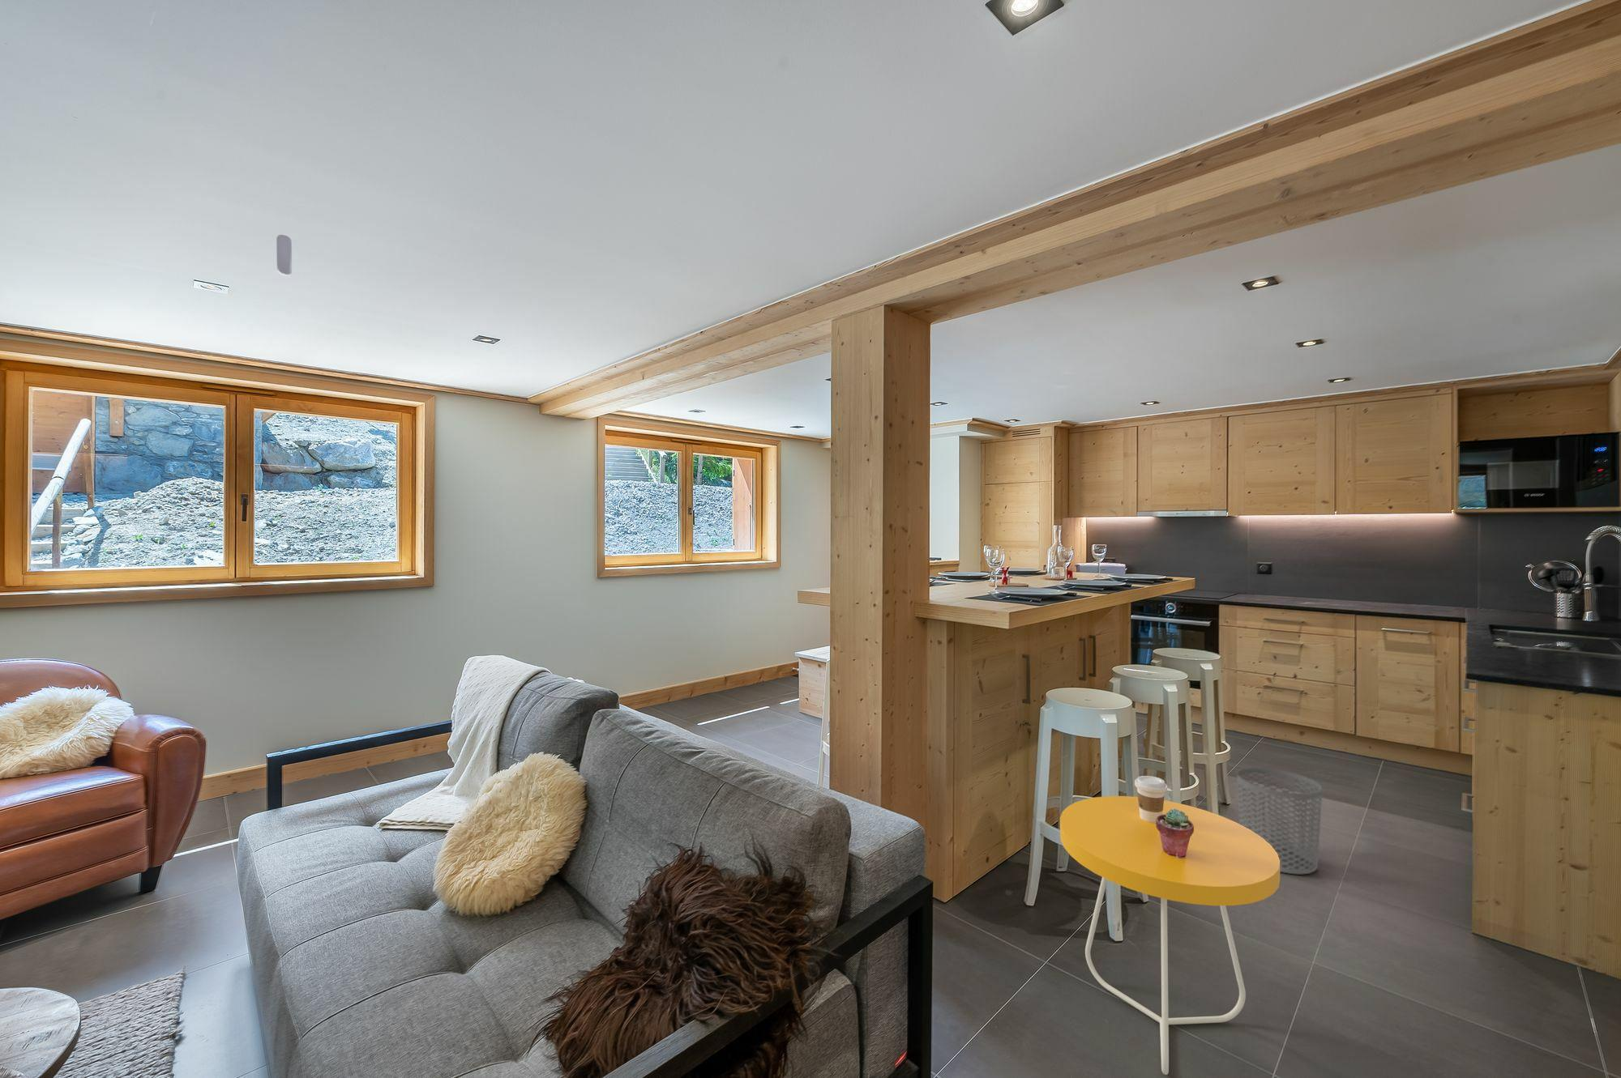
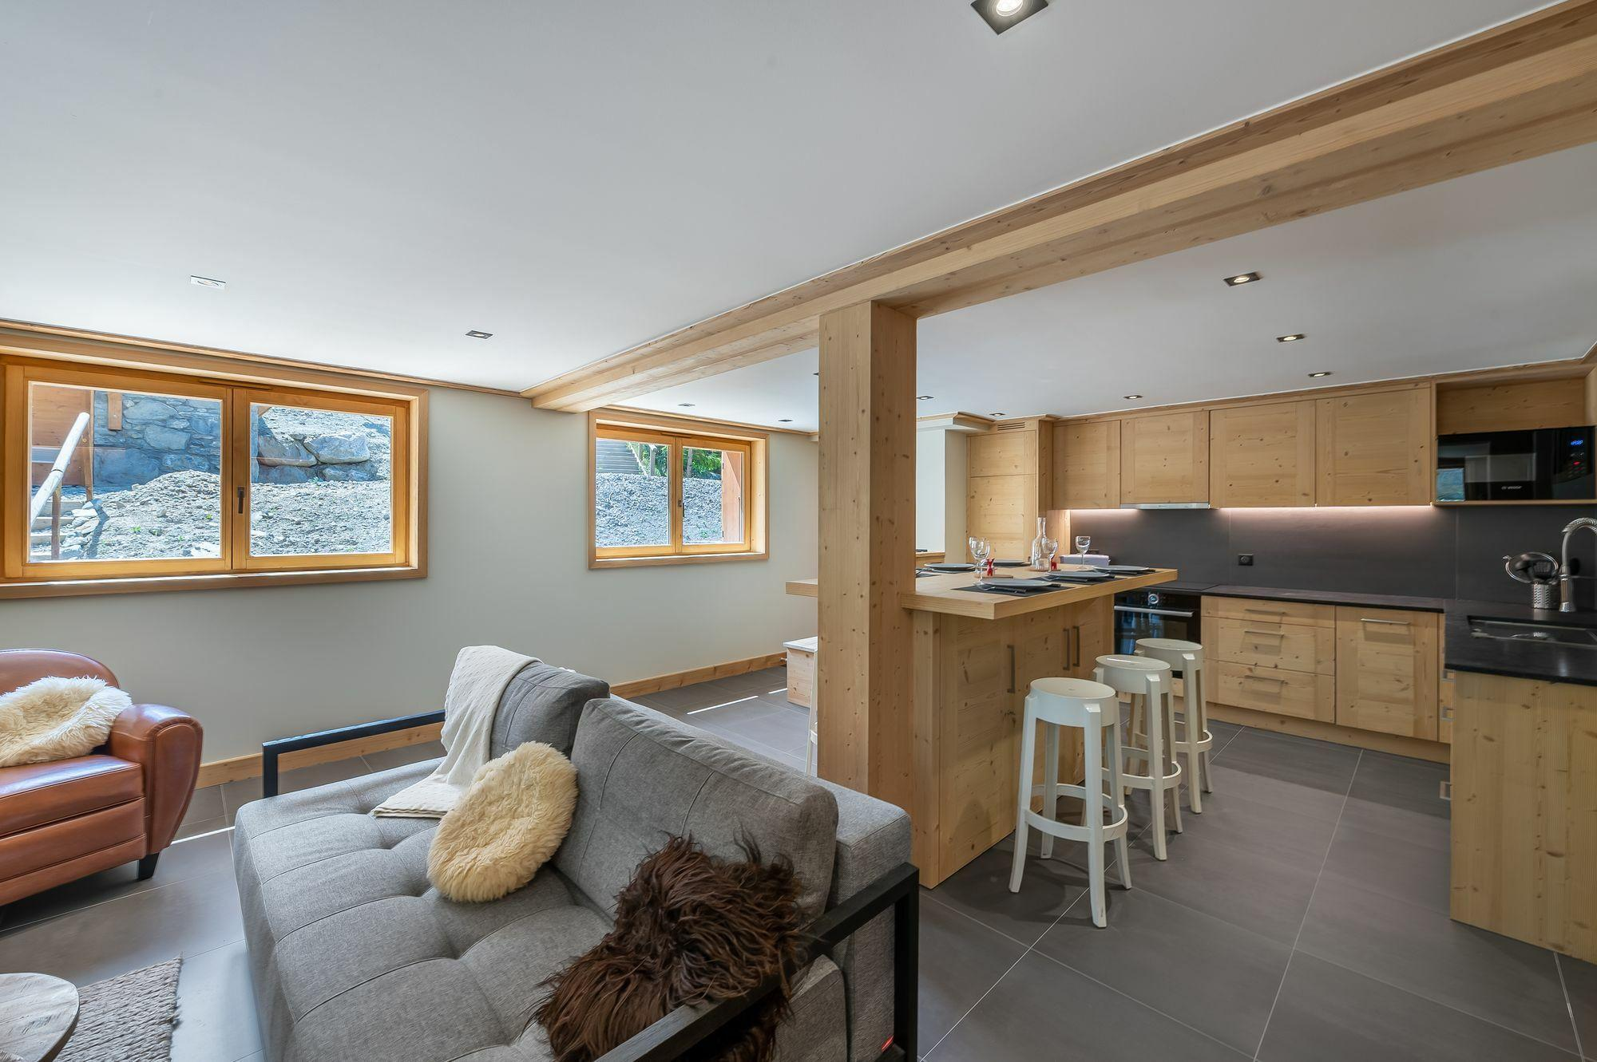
- waste bin [1237,766,1323,876]
- wheel [276,235,292,277]
- side table [1059,795,1280,1076]
- coffee cup [1134,775,1169,823]
- potted succulent [1155,810,1194,858]
